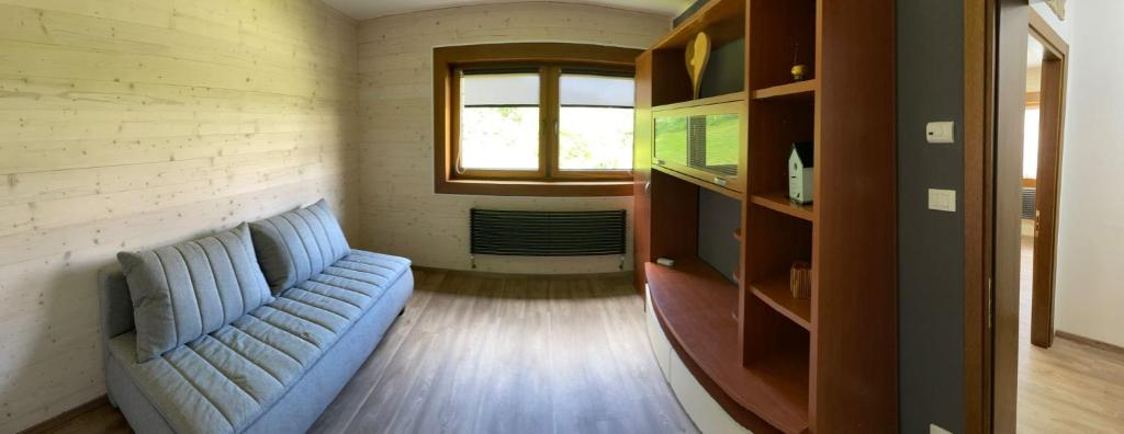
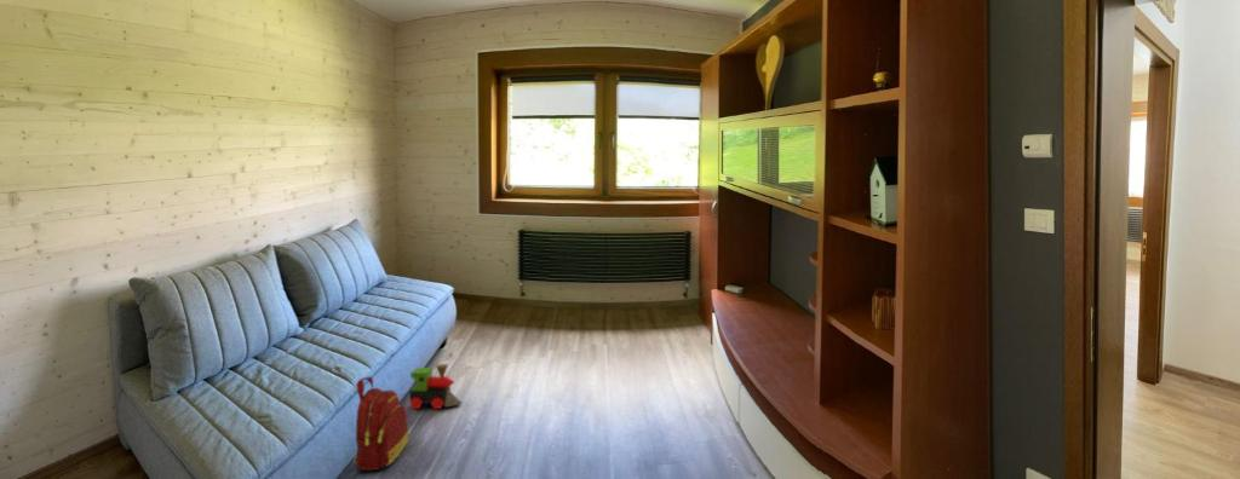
+ backpack [352,376,409,473]
+ toy train [408,363,463,410]
